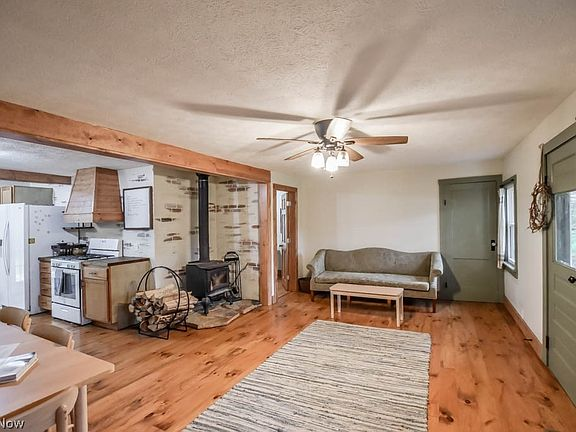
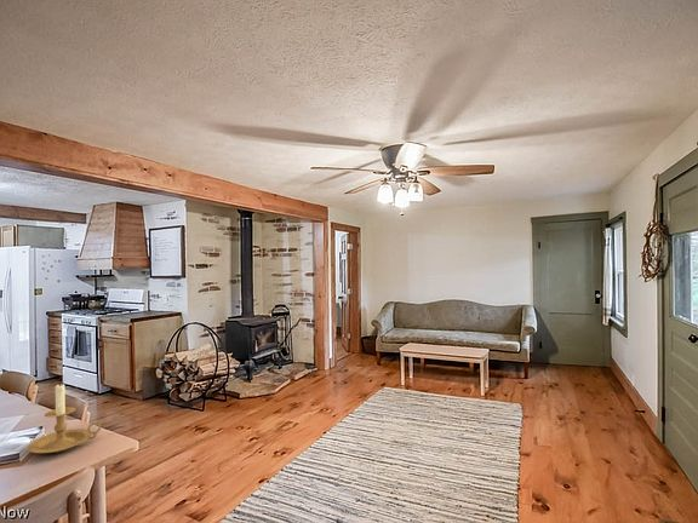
+ candle holder [27,381,103,454]
